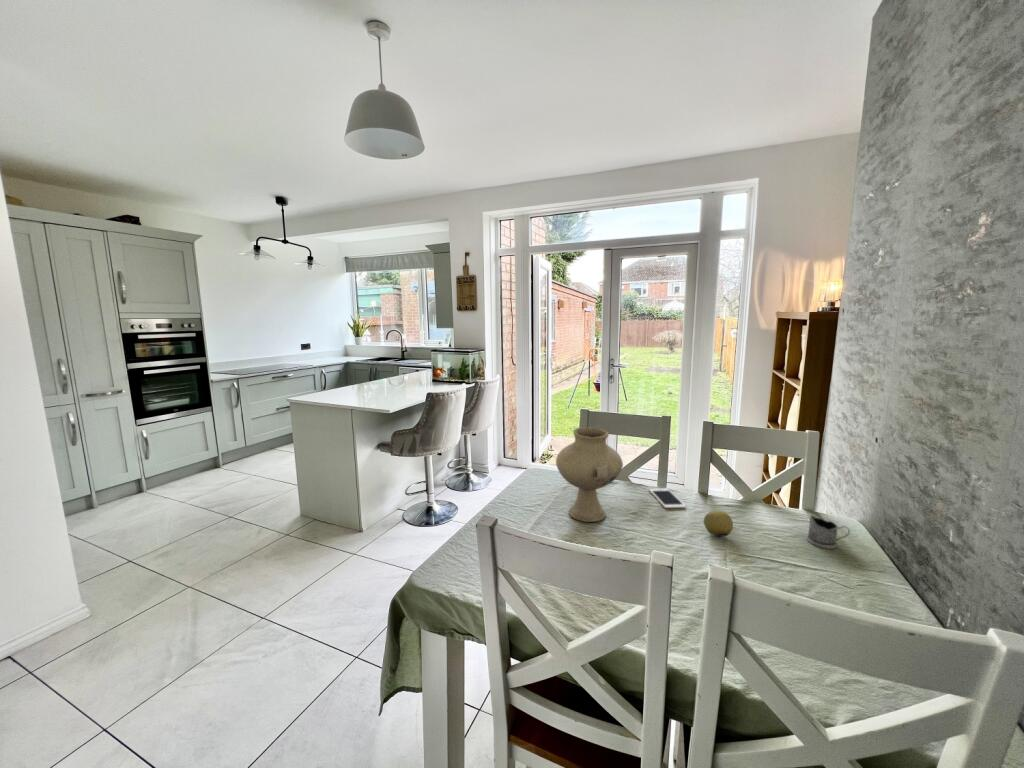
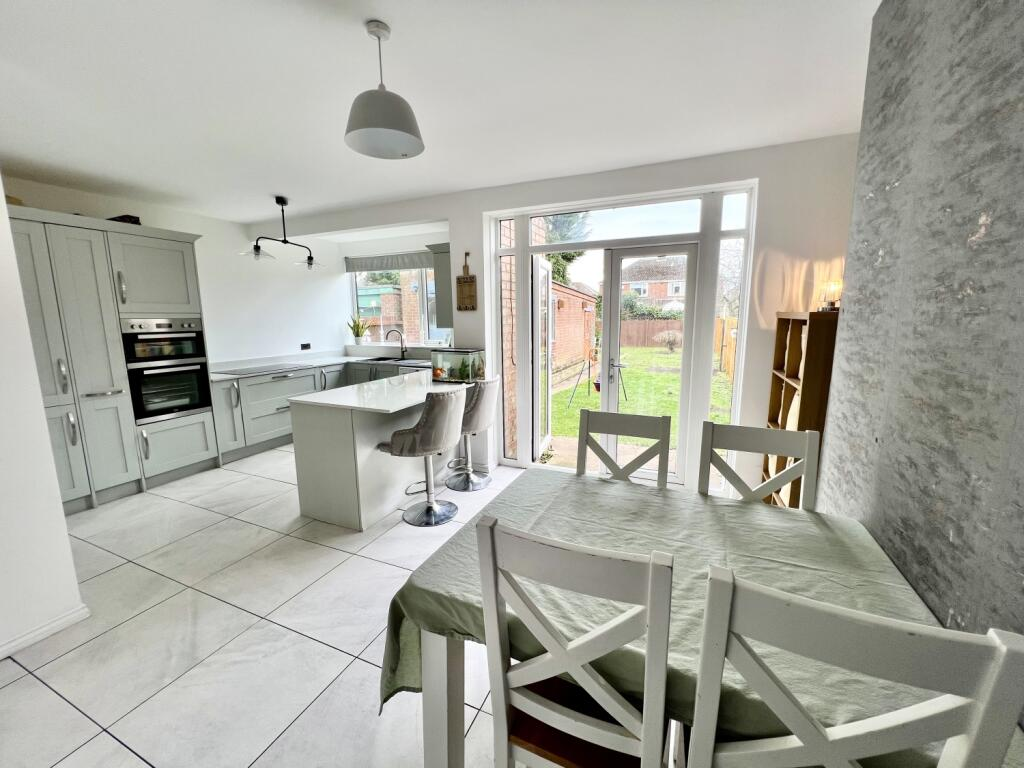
- vase [555,426,624,523]
- cell phone [648,487,687,509]
- fruit [703,510,734,538]
- tea glass holder [805,514,851,550]
